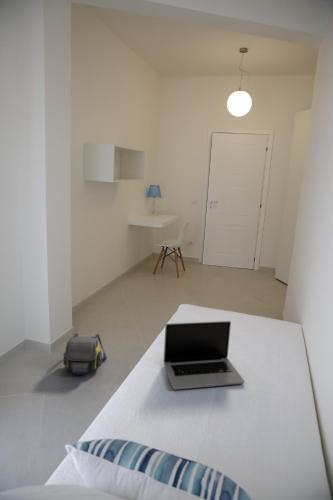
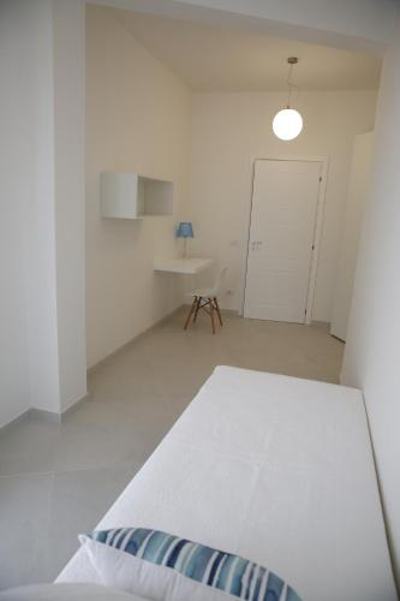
- shoulder bag [62,333,108,376]
- laptop [163,320,245,390]
